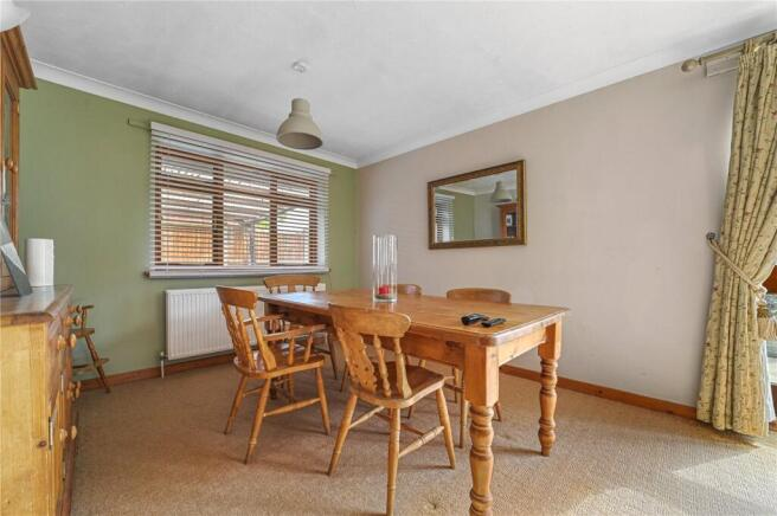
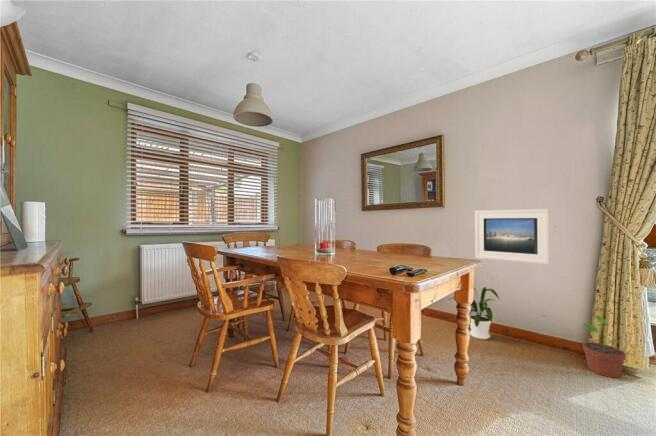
+ potted plant [582,315,627,379]
+ house plant [449,286,500,340]
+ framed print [474,208,550,265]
